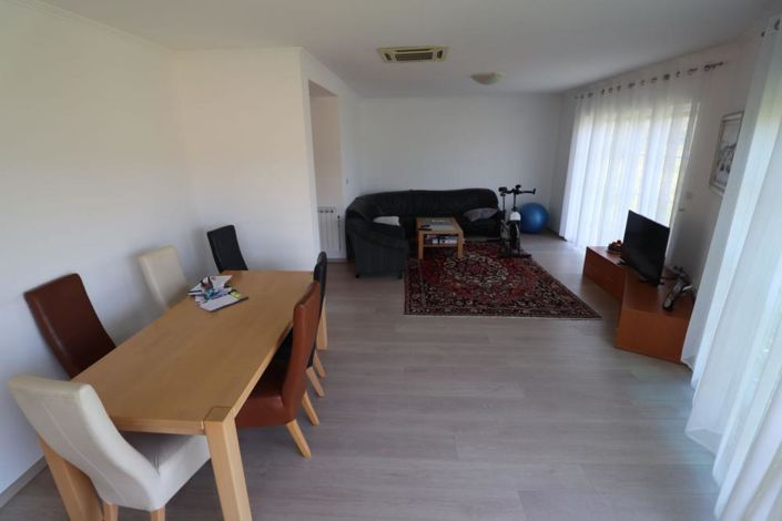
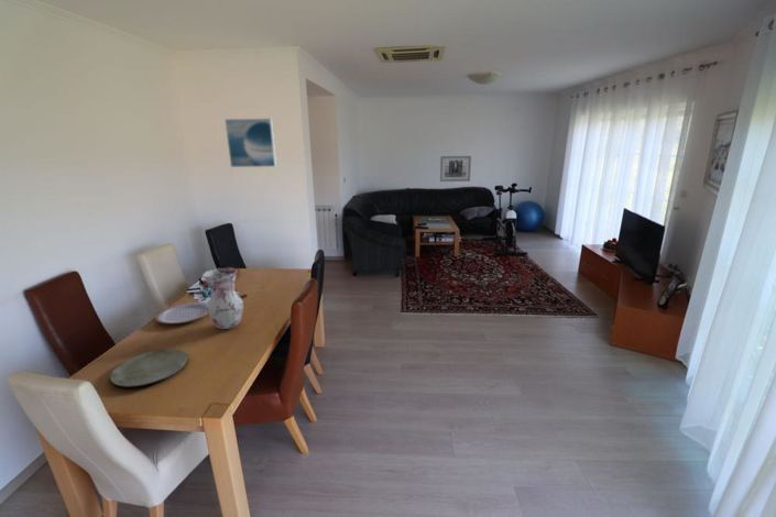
+ plate [109,348,188,387]
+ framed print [223,118,277,168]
+ plate [154,301,208,324]
+ vase [201,266,244,330]
+ wall art [439,155,472,183]
